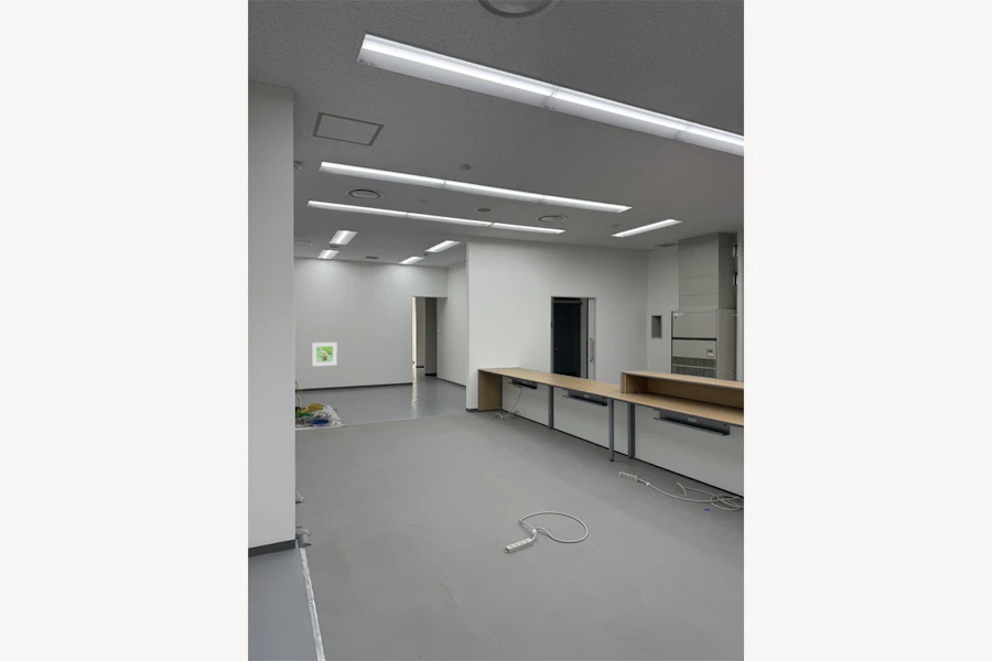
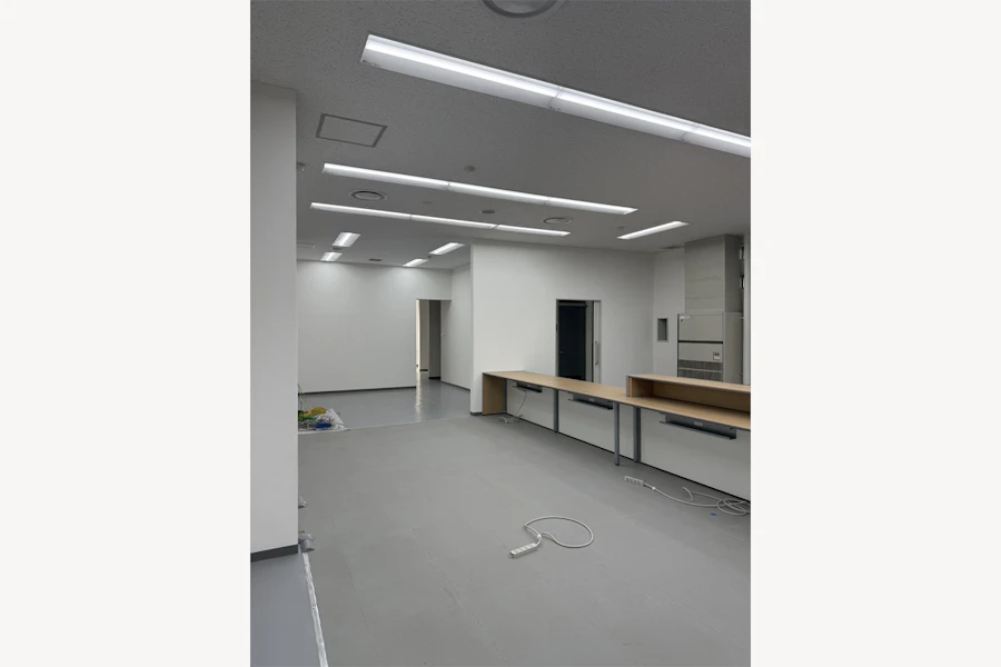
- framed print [311,342,338,367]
